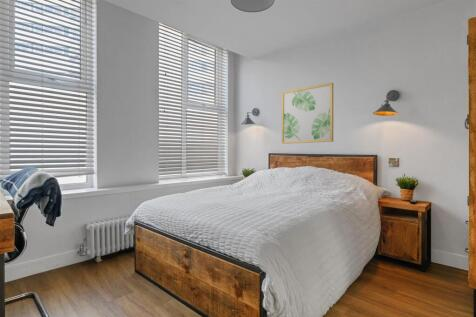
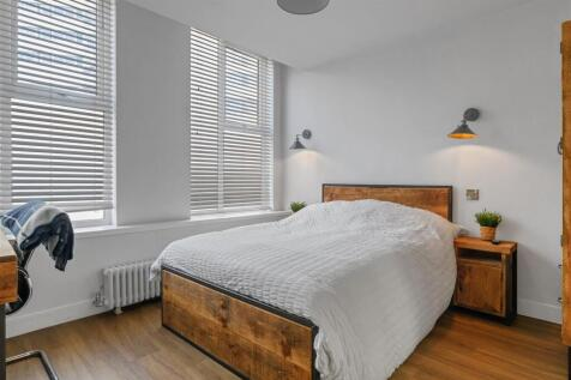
- wall art [281,82,334,145]
